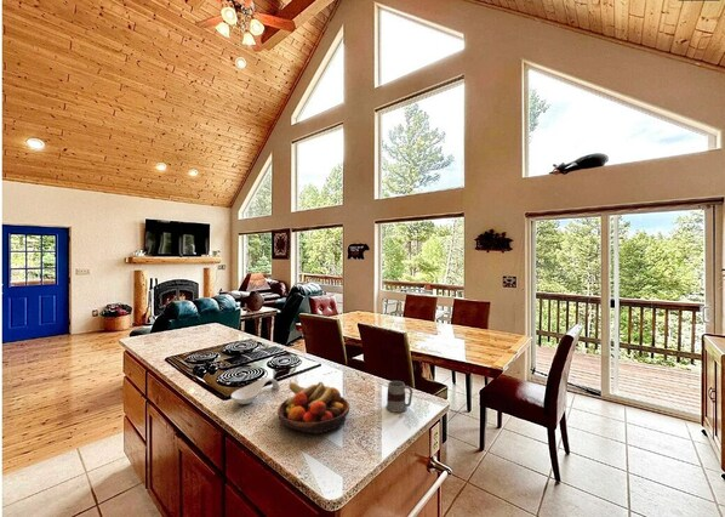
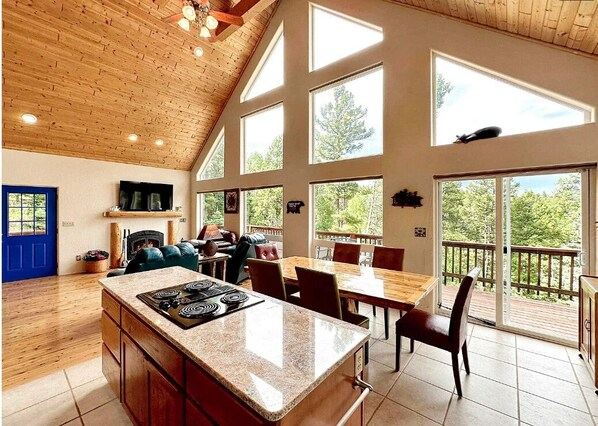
- fruit bowl [276,381,352,434]
- spoon rest [230,376,281,405]
- mug [384,380,413,413]
